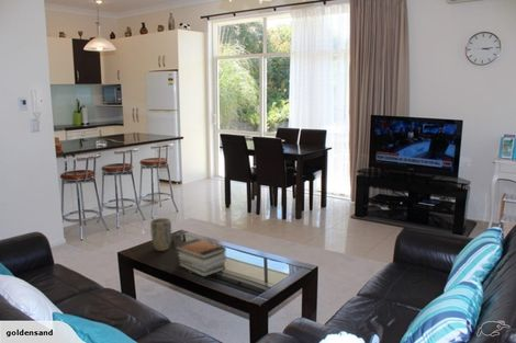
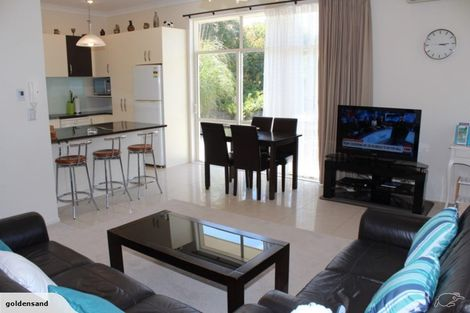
- book stack [173,238,227,277]
- plant pot [149,217,172,252]
